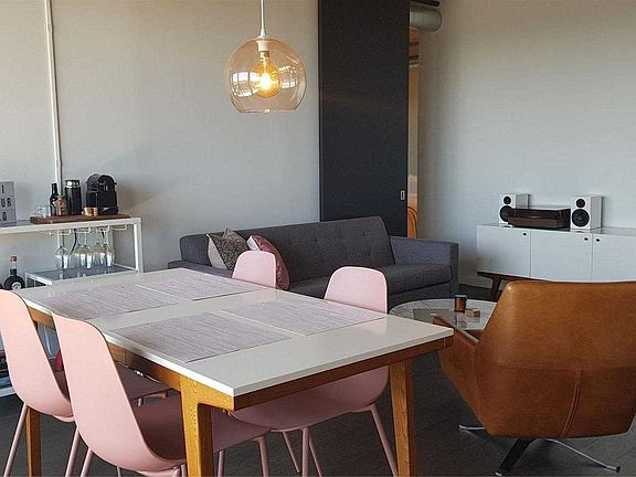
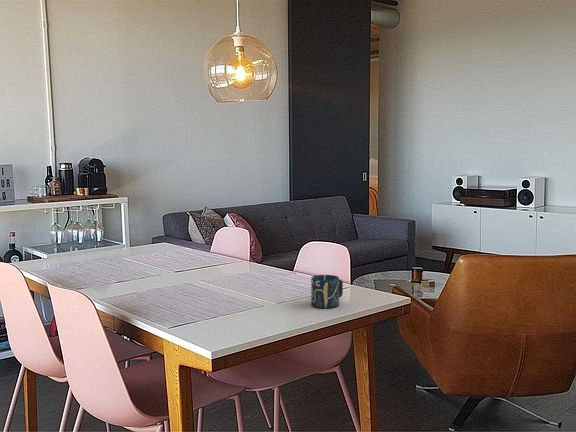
+ cup [310,274,344,309]
